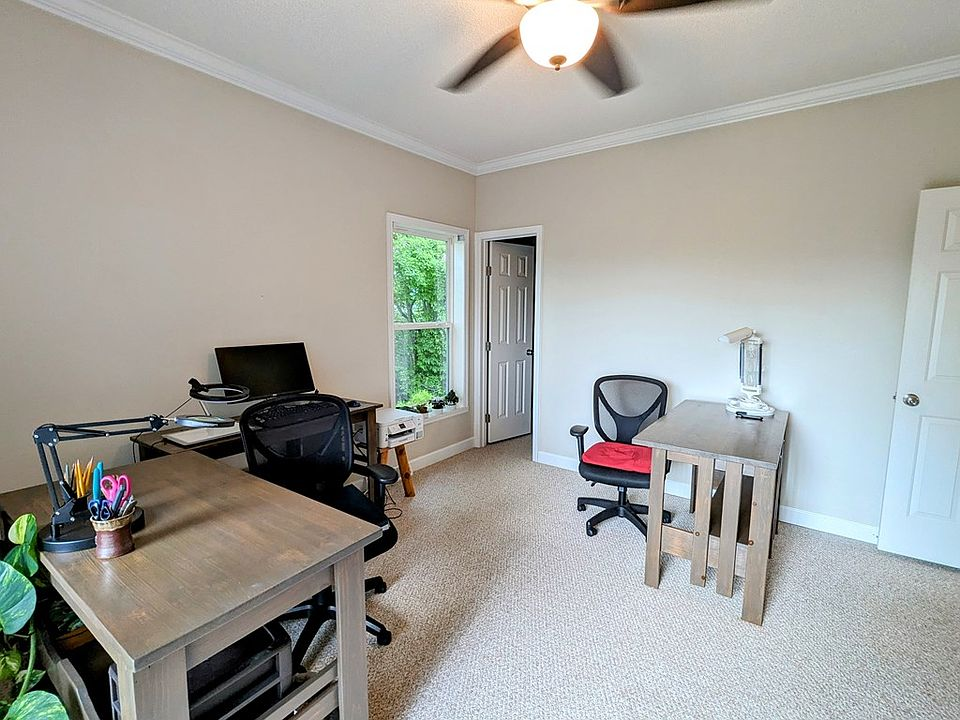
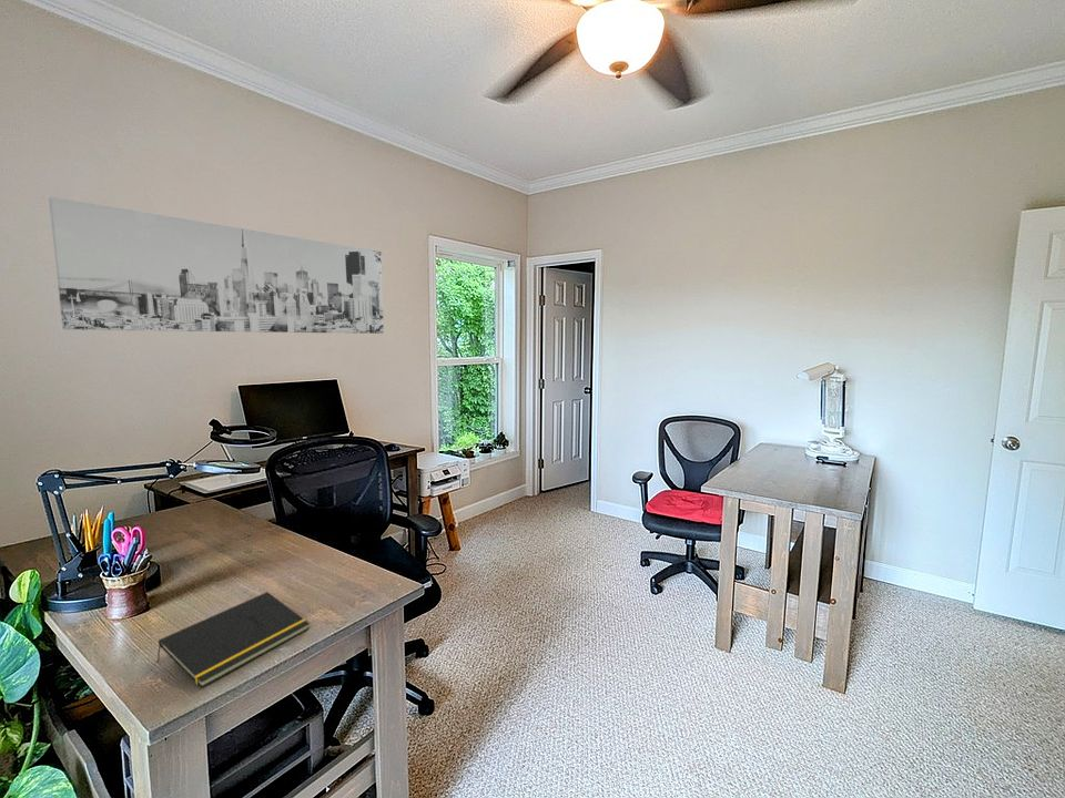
+ wall art [48,196,385,335]
+ notepad [155,591,311,689]
